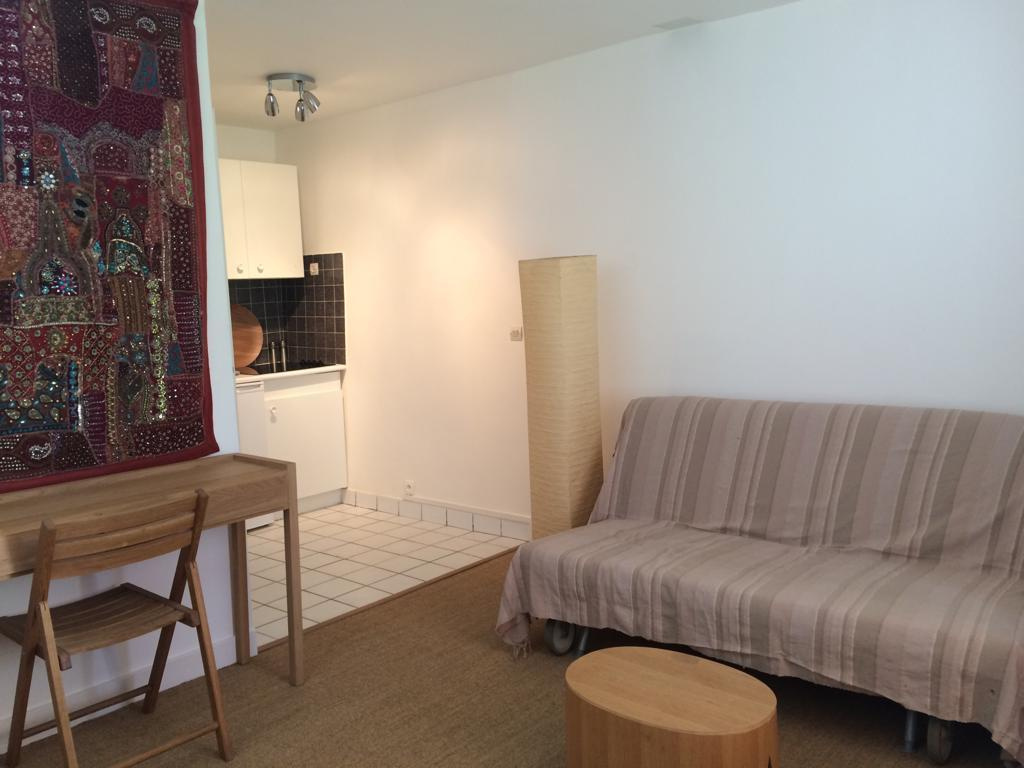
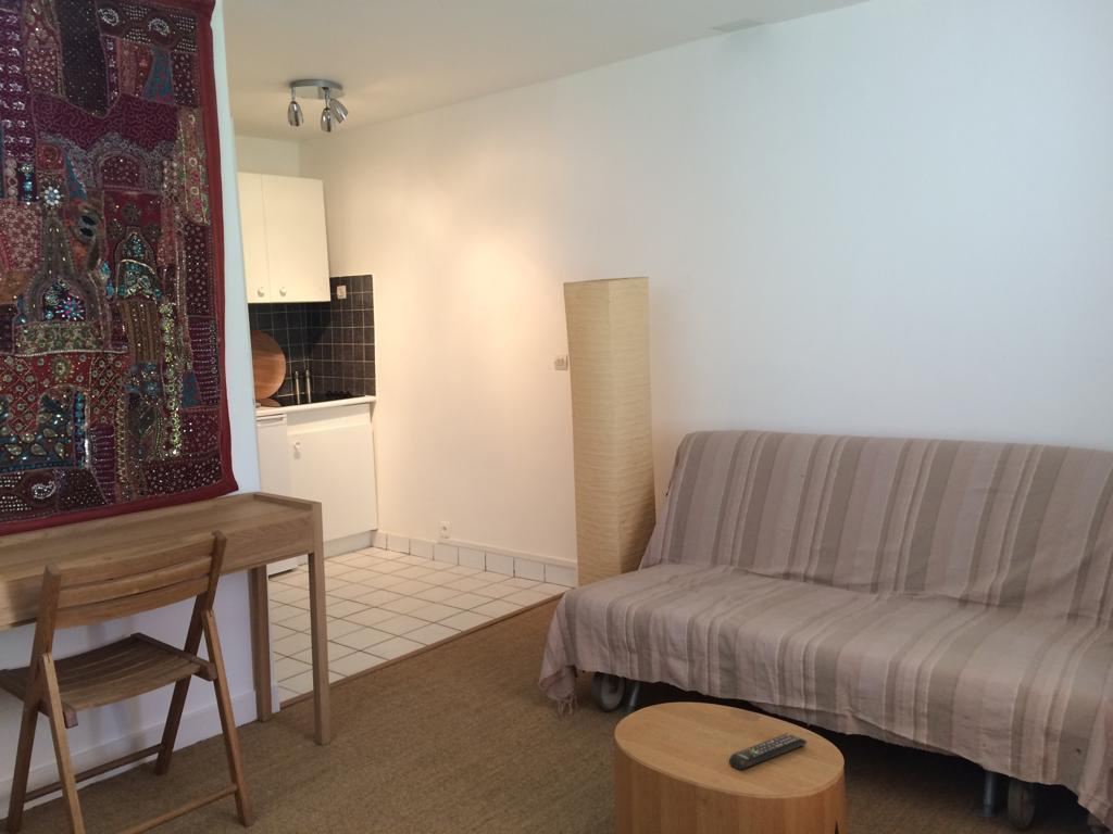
+ remote control [728,732,808,771]
